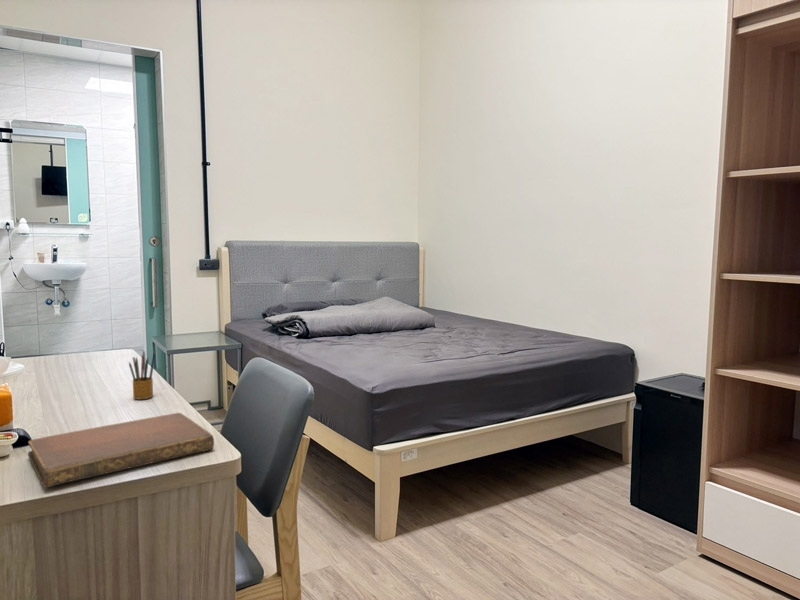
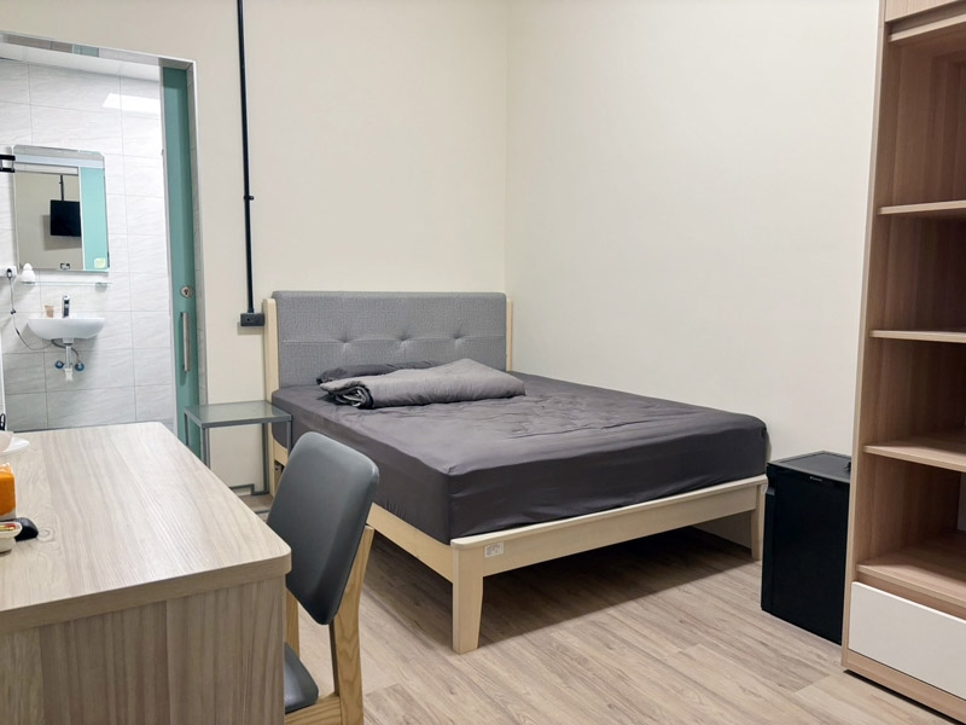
- notebook [27,412,215,488]
- pencil box [128,350,156,400]
